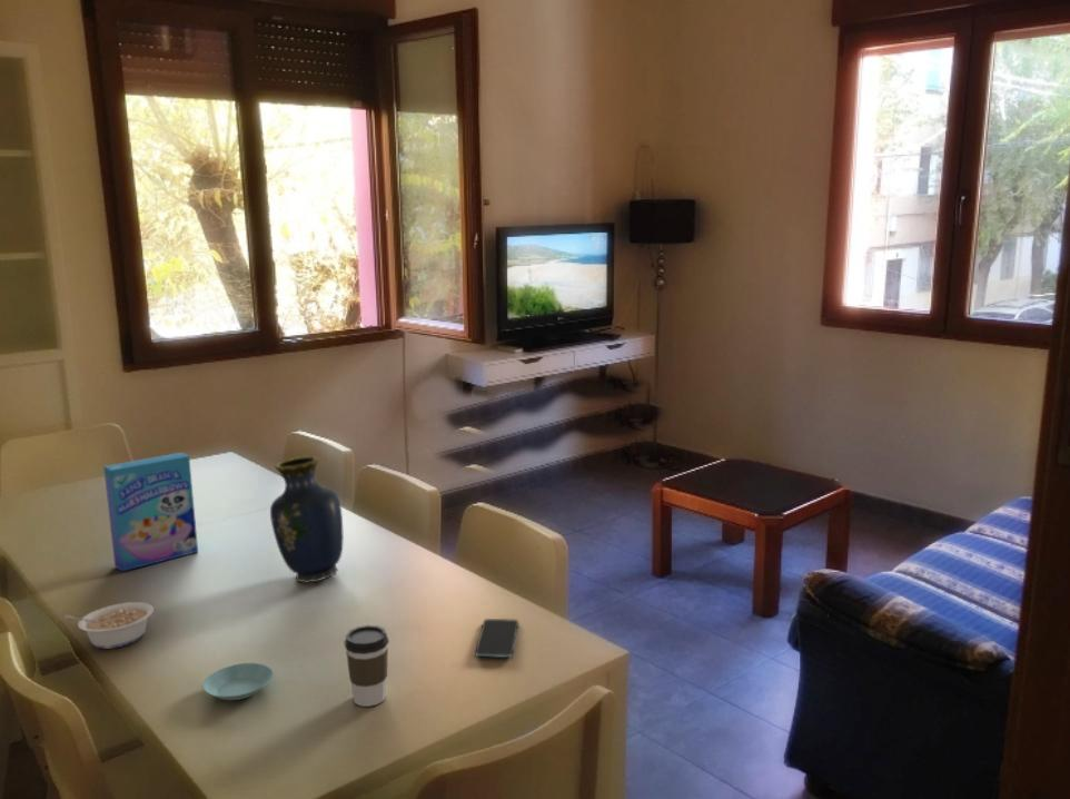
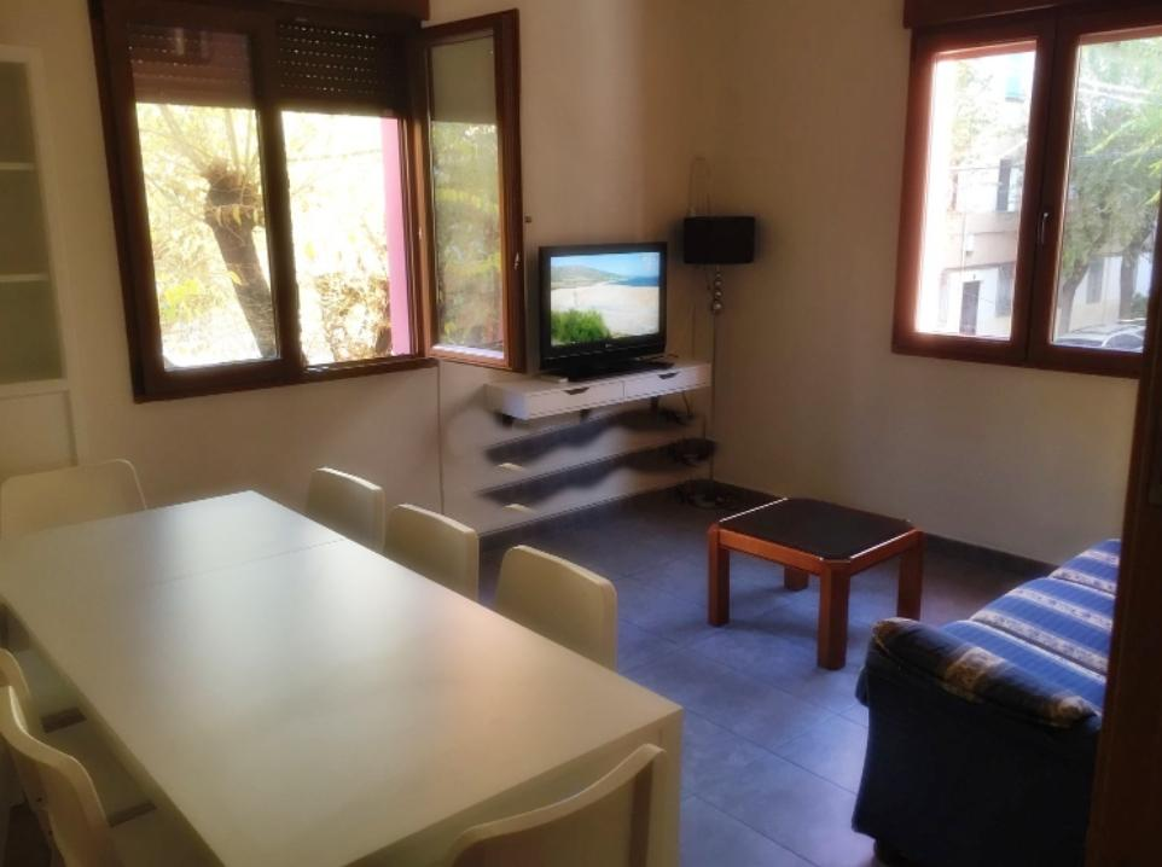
- saucer [201,662,274,701]
- cereal box [102,452,199,573]
- legume [62,601,155,650]
- vase [269,455,345,584]
- coffee cup [344,624,390,708]
- smartphone [474,618,519,659]
